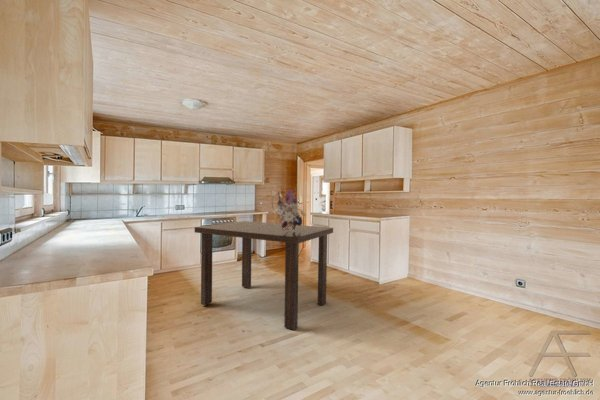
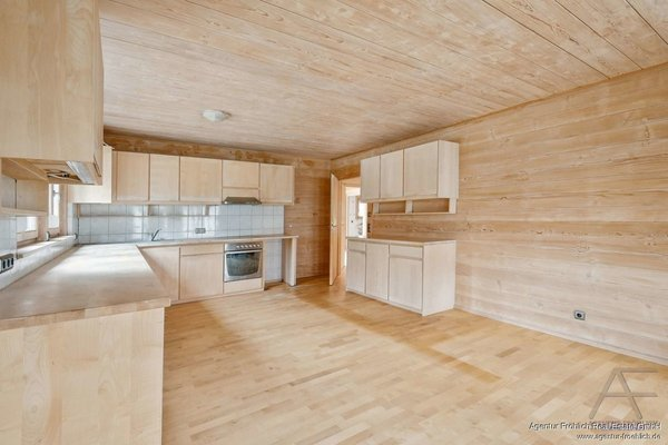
- dining table [194,220,334,331]
- bouquet [261,183,307,231]
